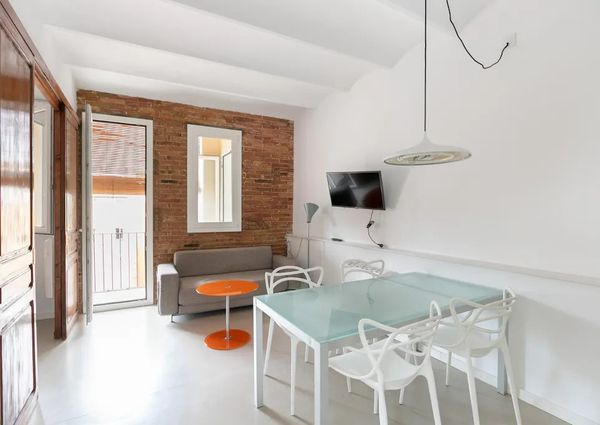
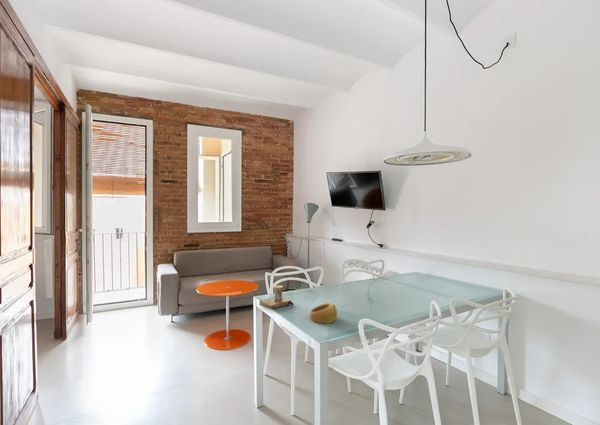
+ ring [309,302,338,324]
+ cup [258,285,295,312]
